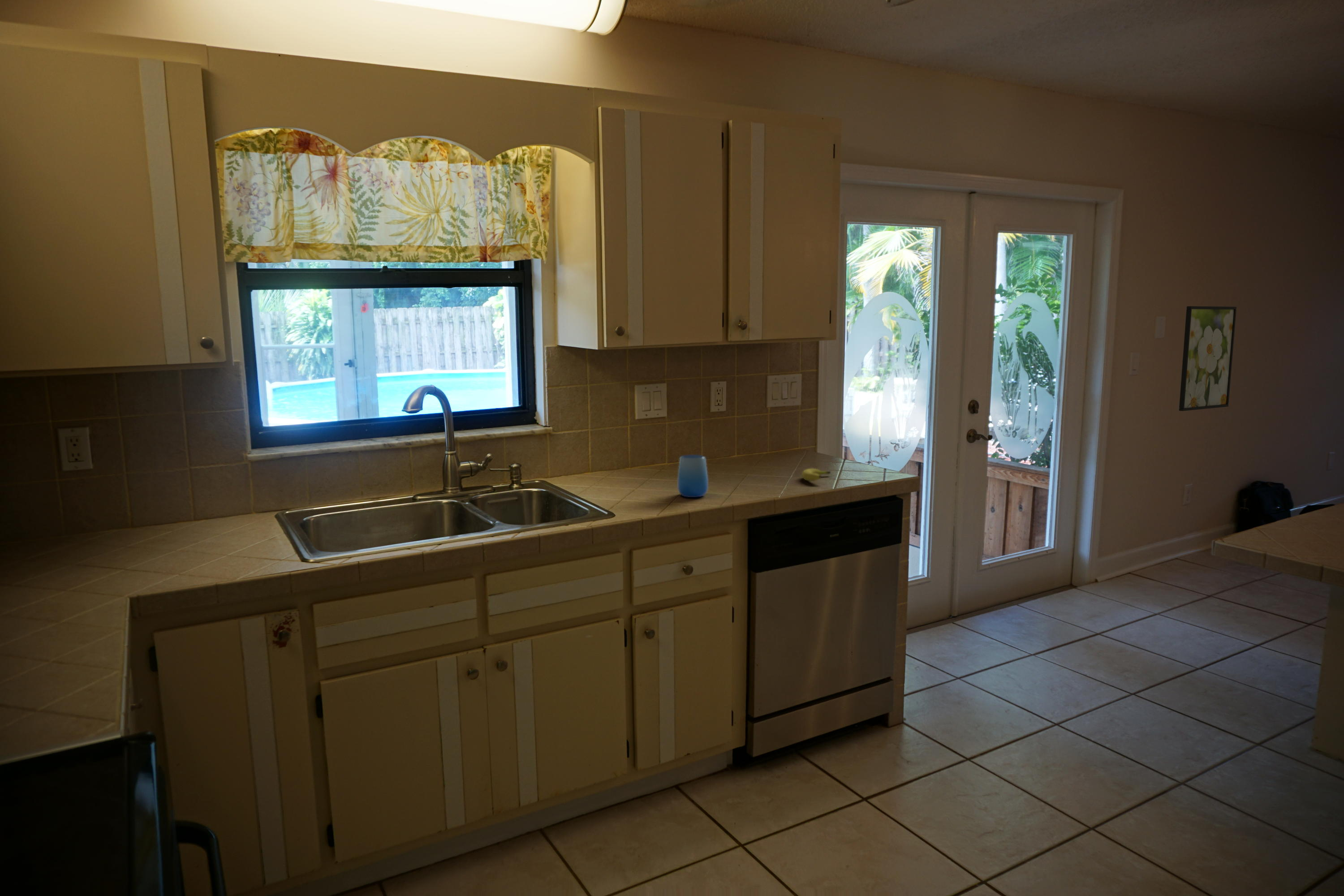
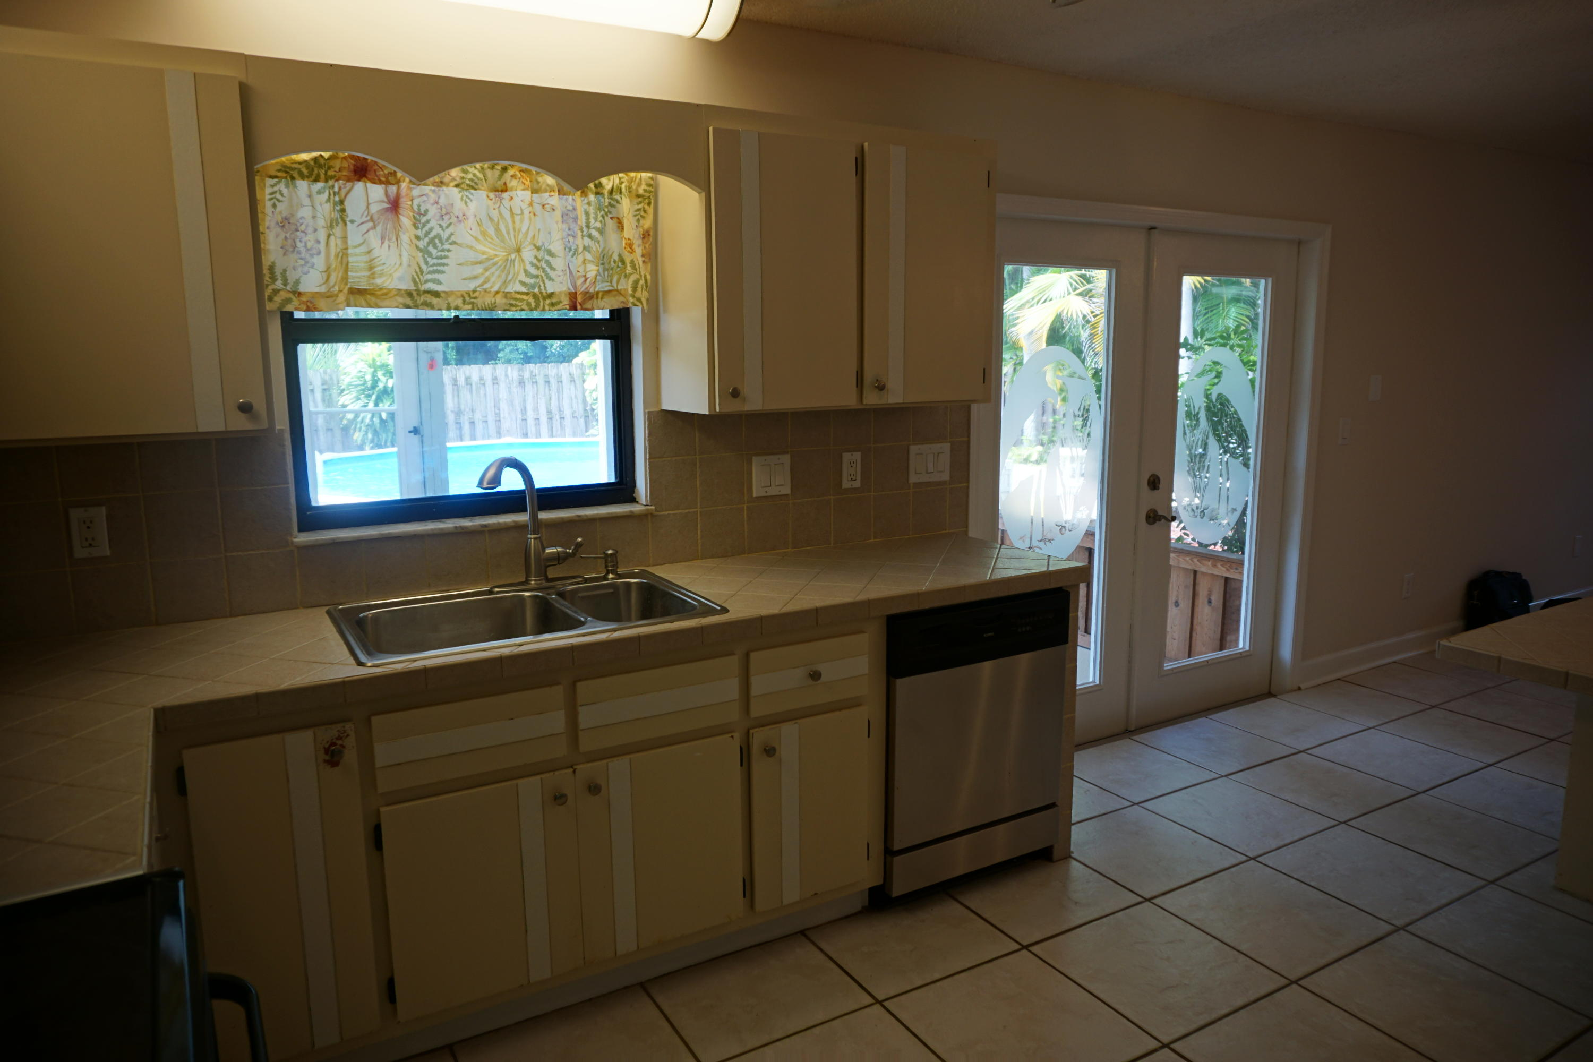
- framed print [1179,306,1237,412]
- cup [677,454,708,498]
- fruit [801,468,831,482]
